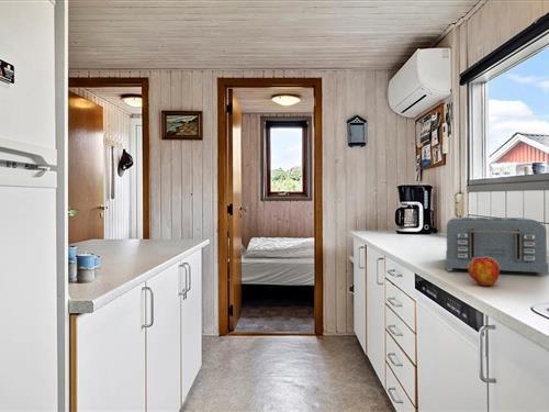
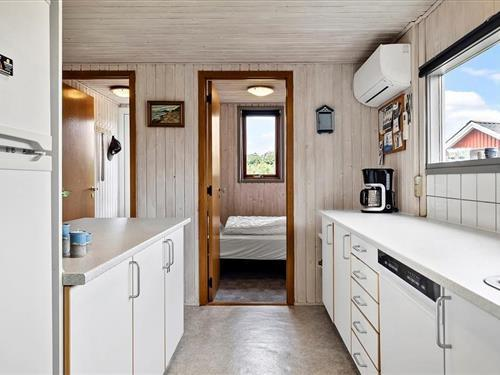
- apple [467,257,501,287]
- toaster [445,216,549,277]
